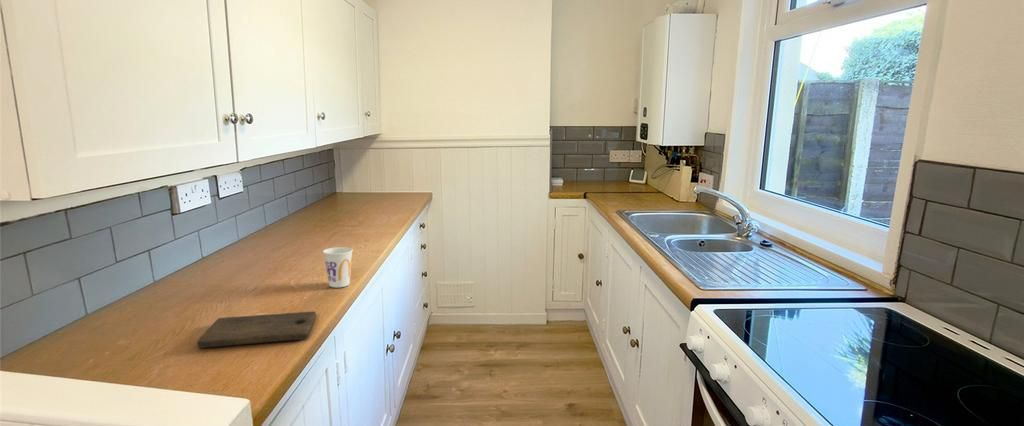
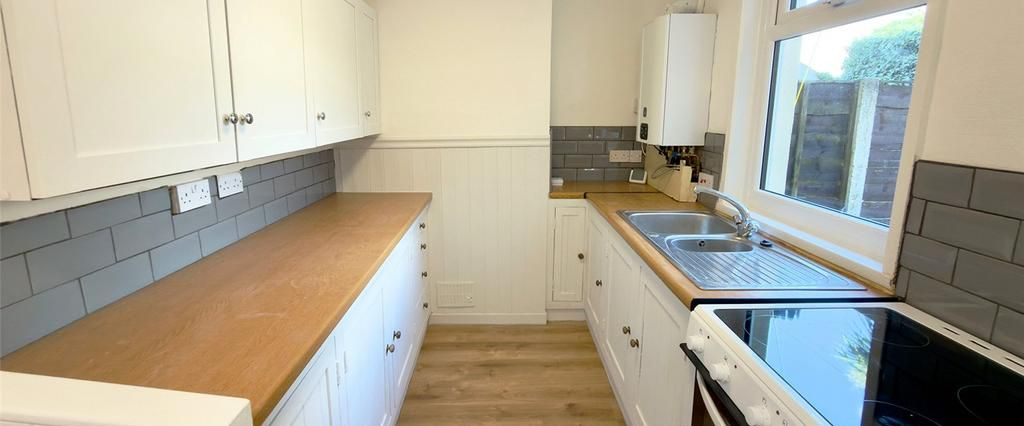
- cup [322,246,354,288]
- cutting board [196,310,317,349]
